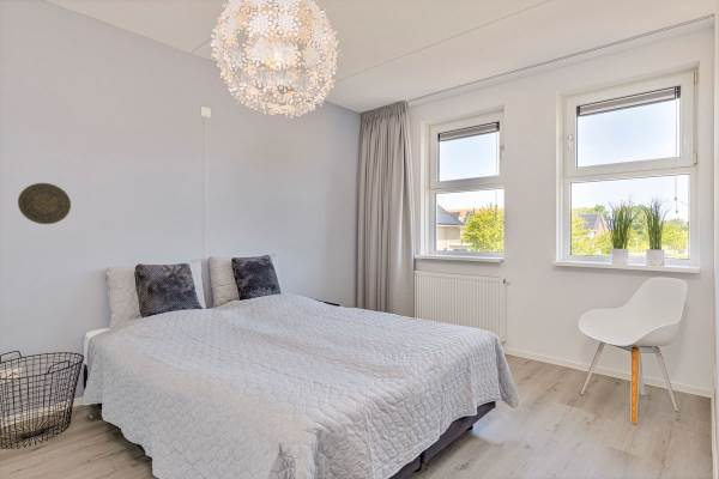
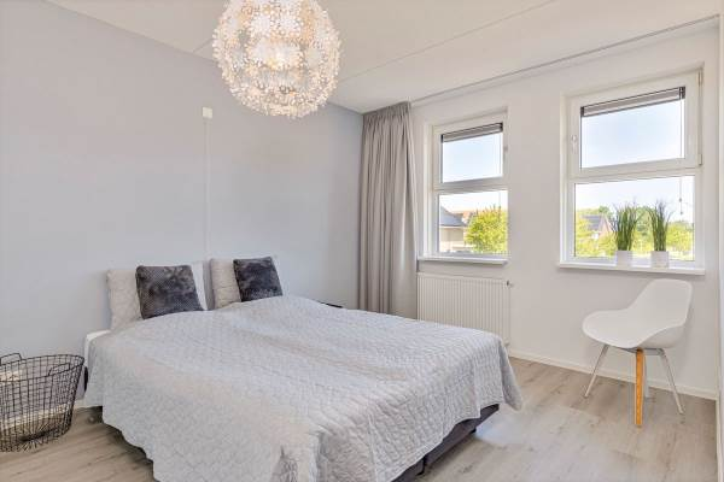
- decorative plate [17,182,72,225]
